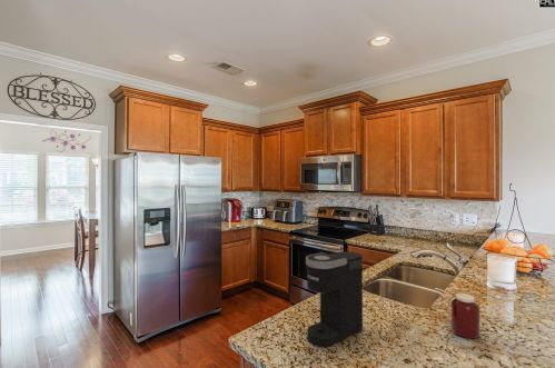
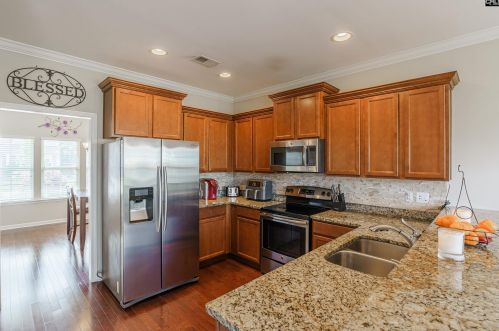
- coffee maker [305,250,364,348]
- jar [436,292,482,339]
